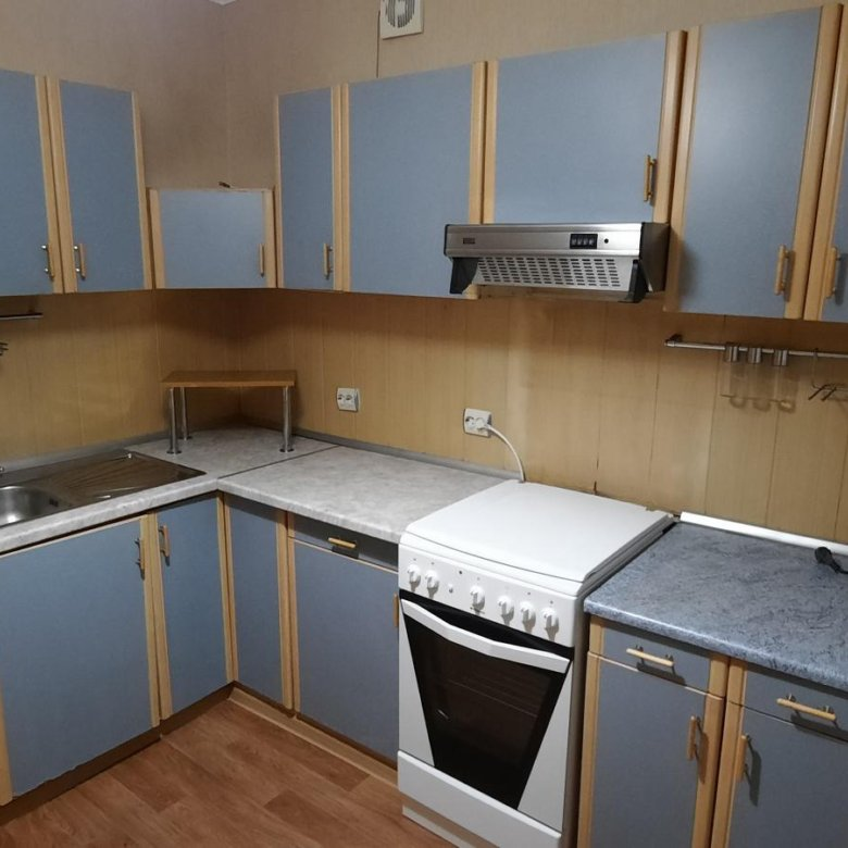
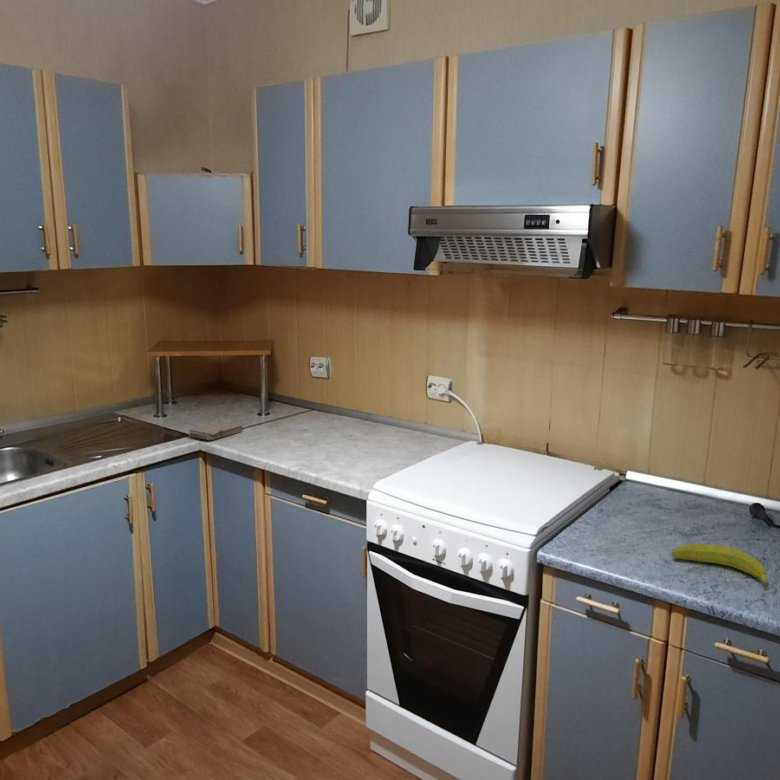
+ fruit [671,543,770,589]
+ washcloth [187,421,244,441]
